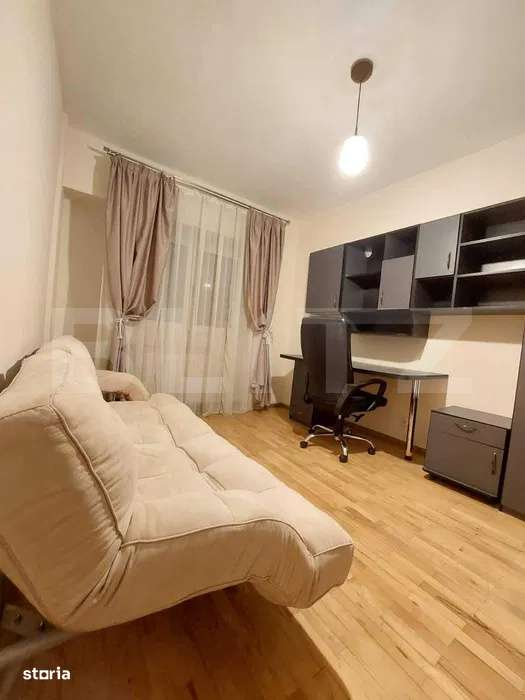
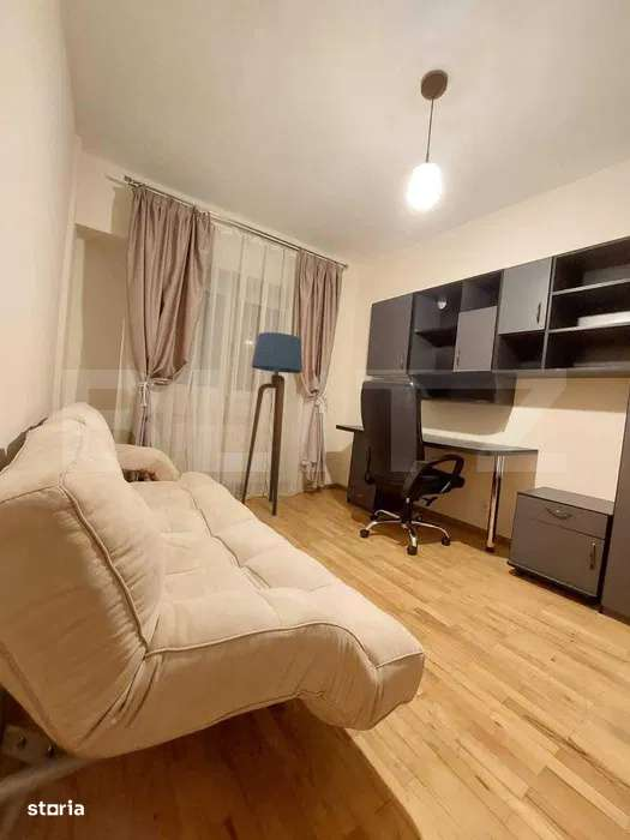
+ floor lamp [240,331,304,516]
